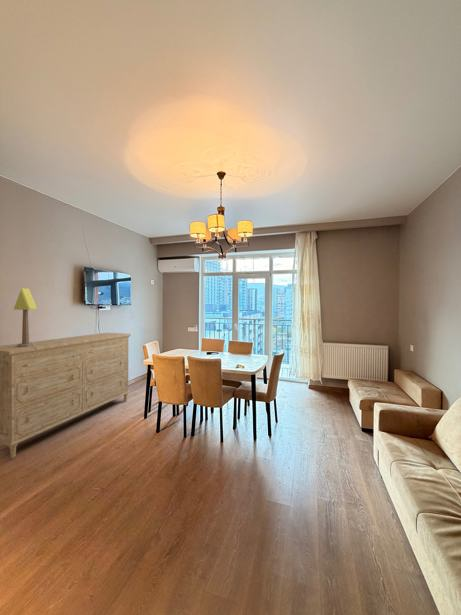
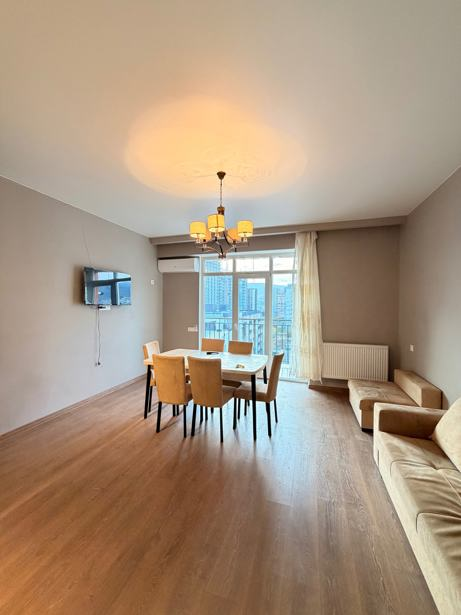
- table lamp [13,287,38,347]
- dresser [0,332,132,459]
